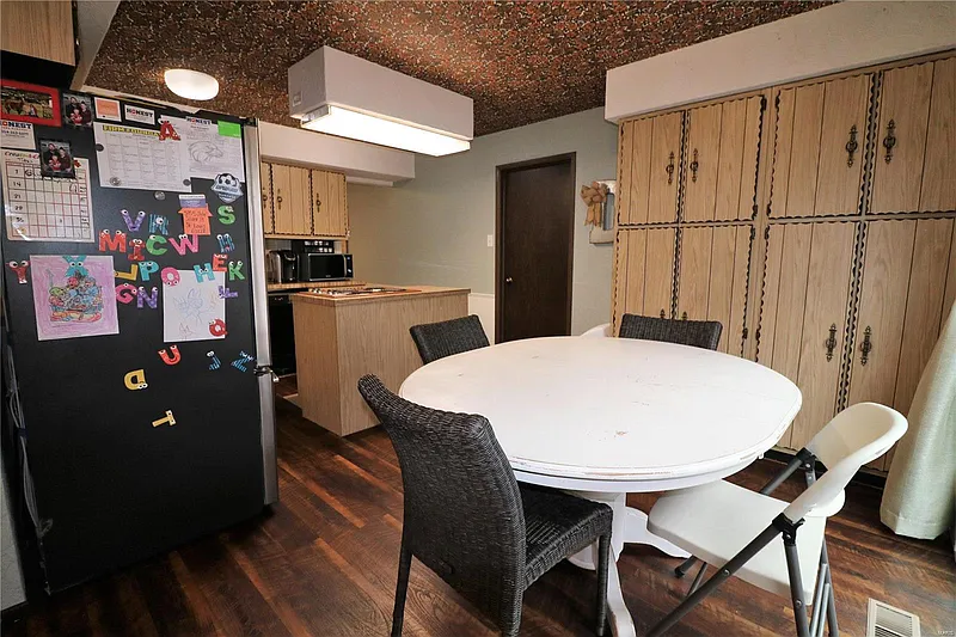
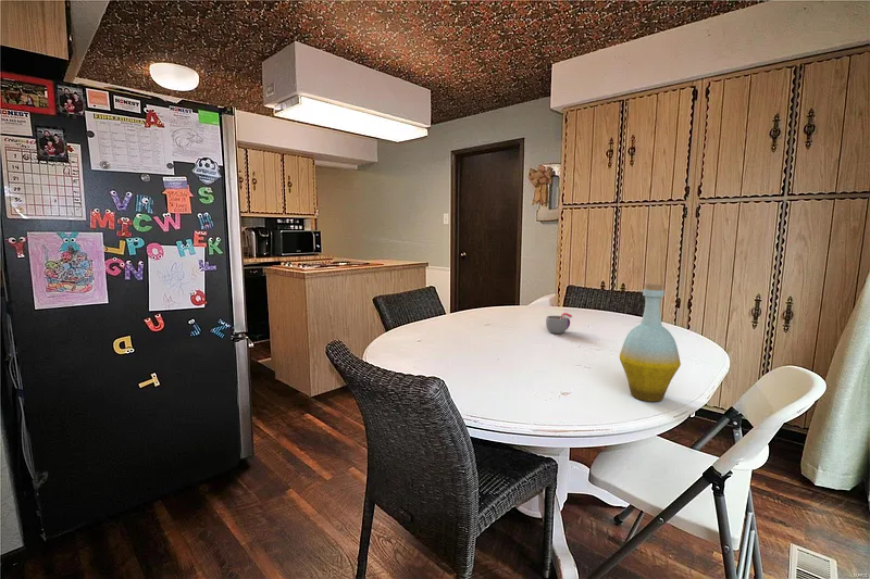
+ mug [545,312,573,335]
+ bottle [619,281,682,402]
